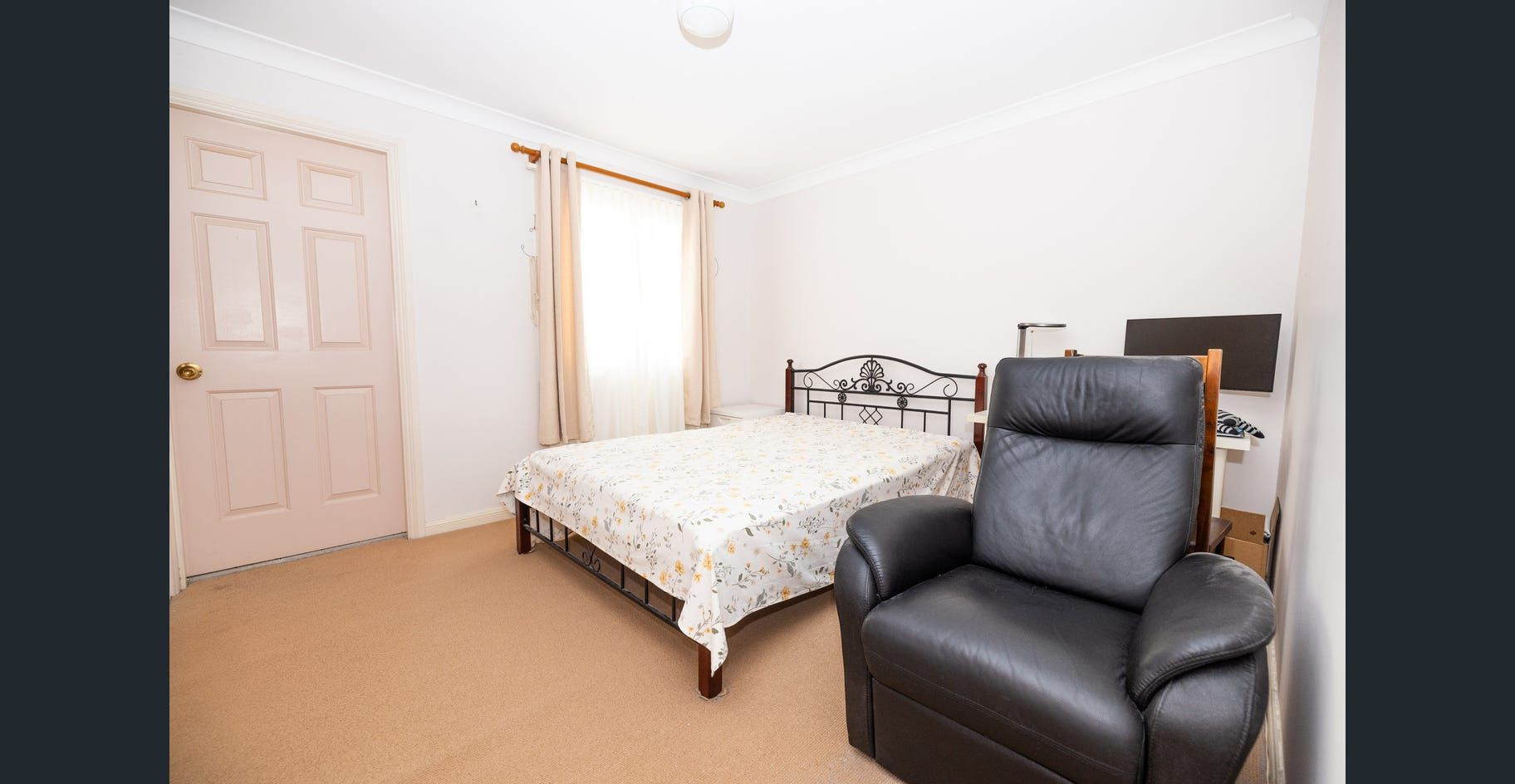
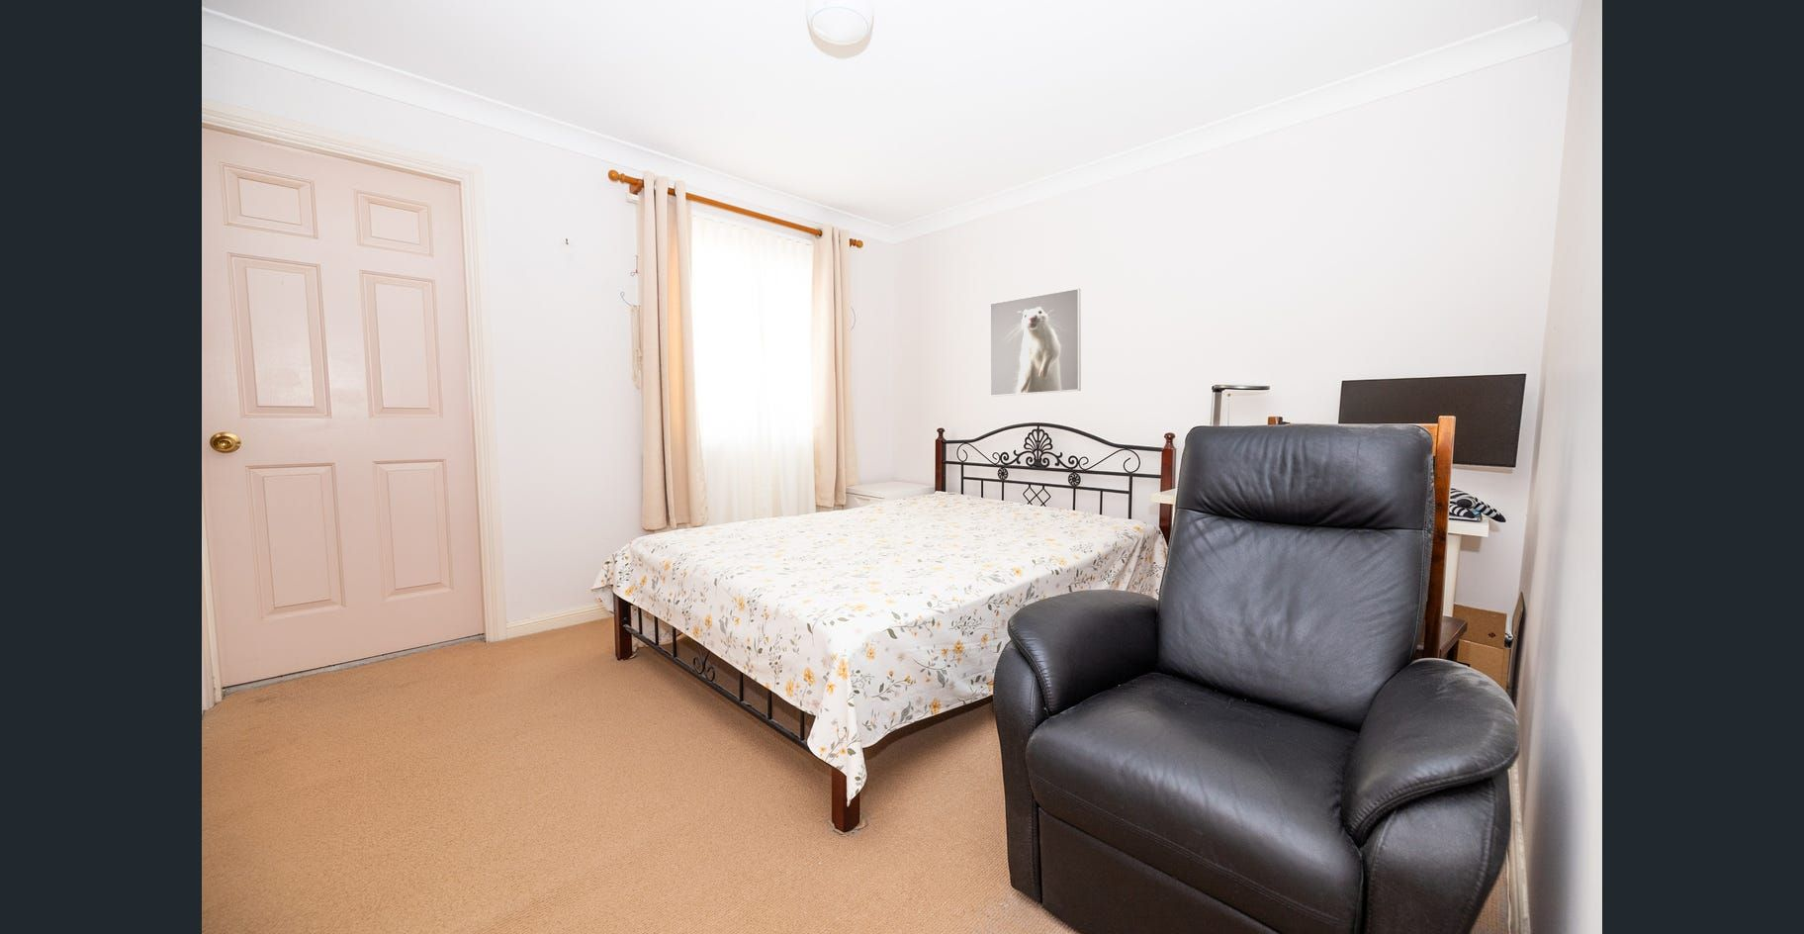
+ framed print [990,287,1082,397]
